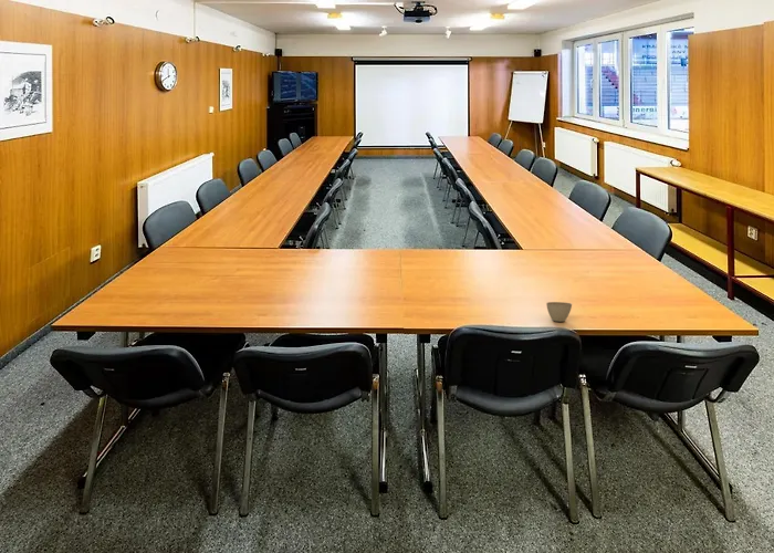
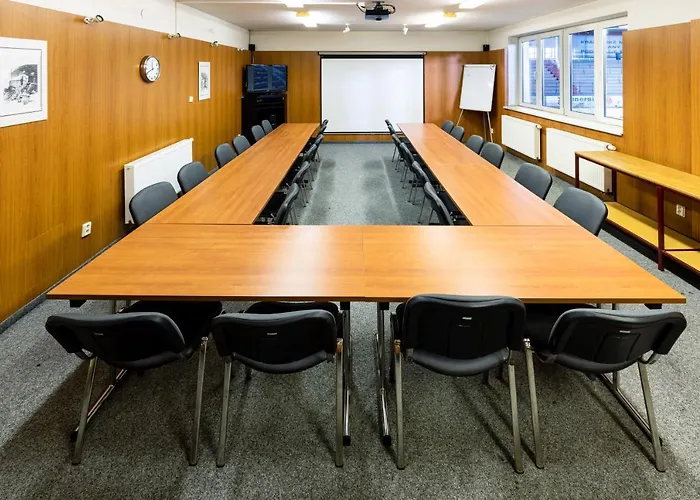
- flower pot [545,301,573,323]
